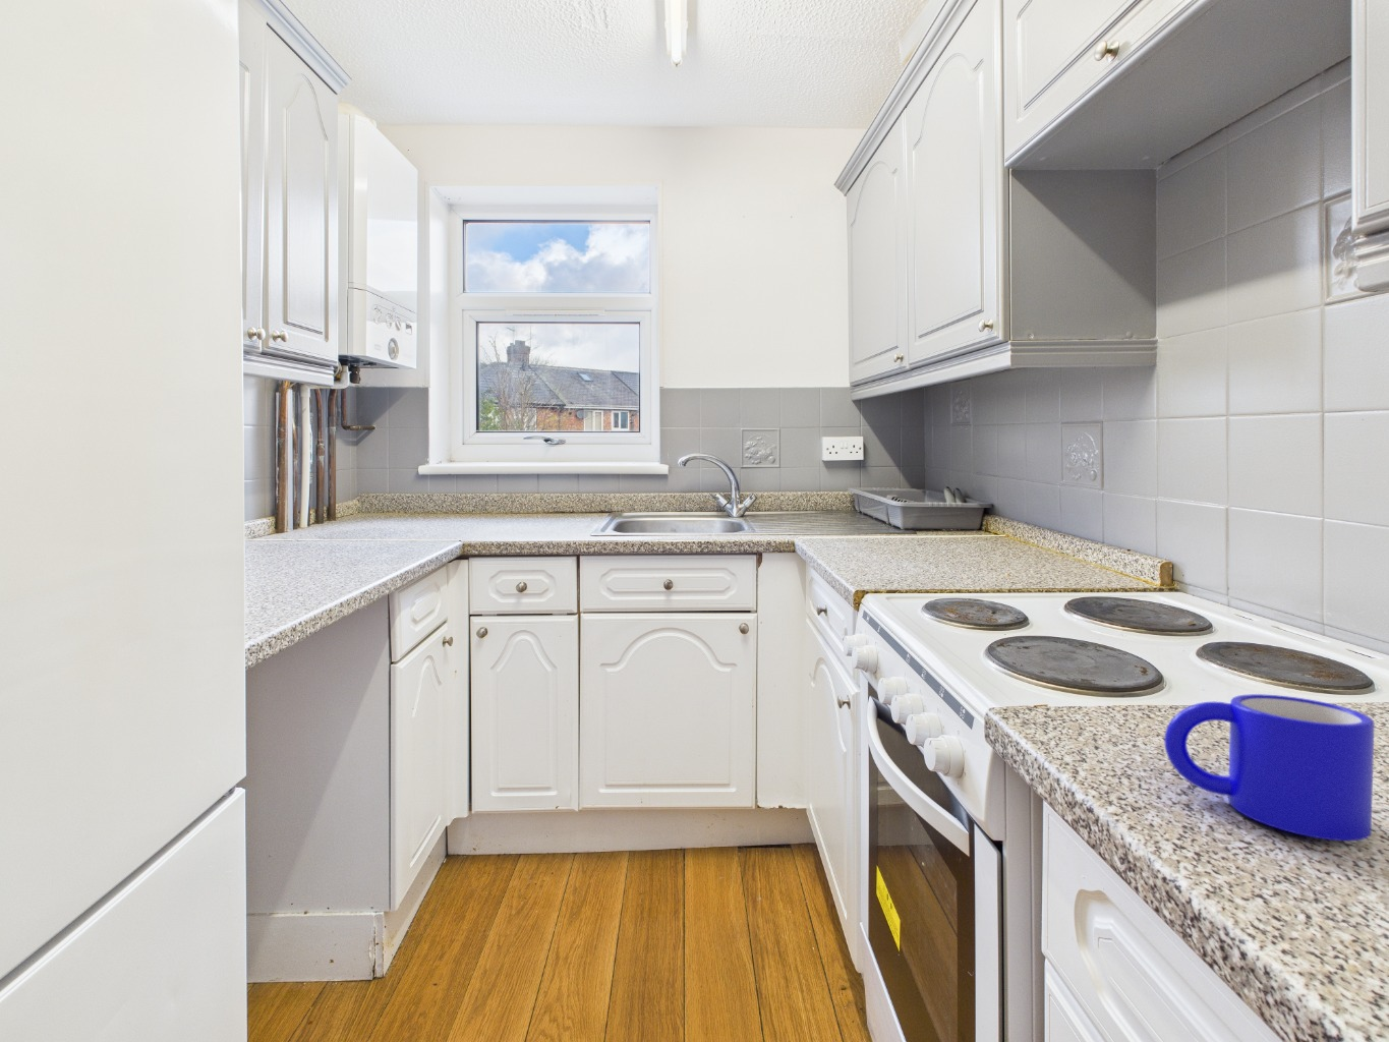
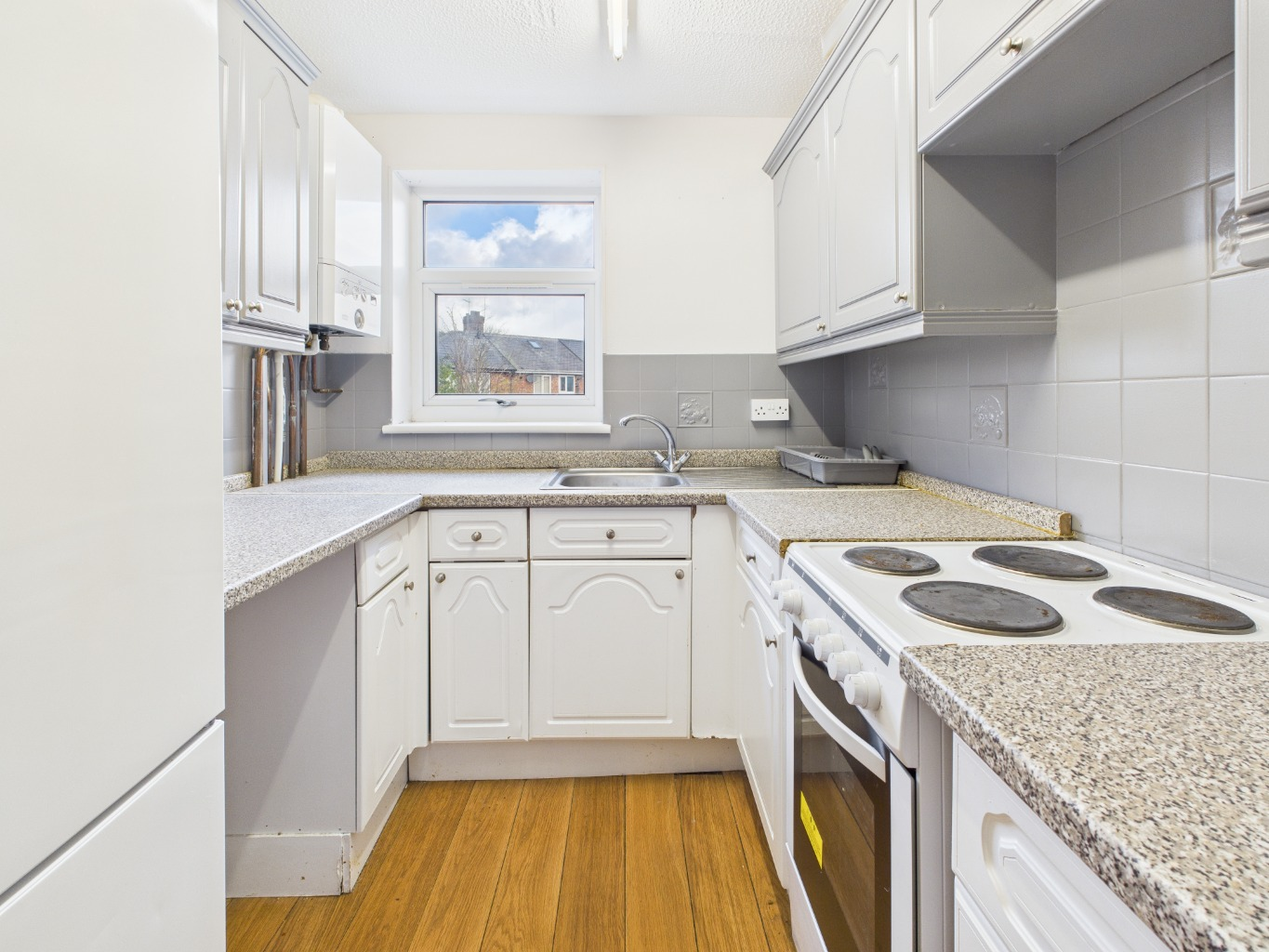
- mug [1164,693,1376,842]
